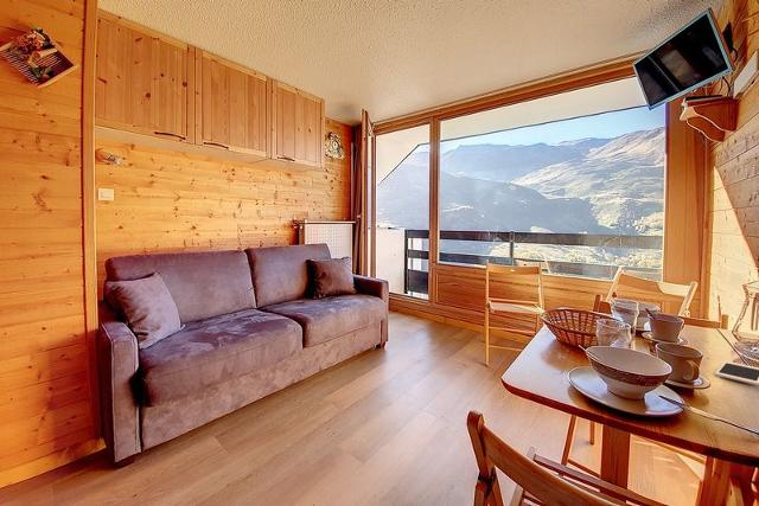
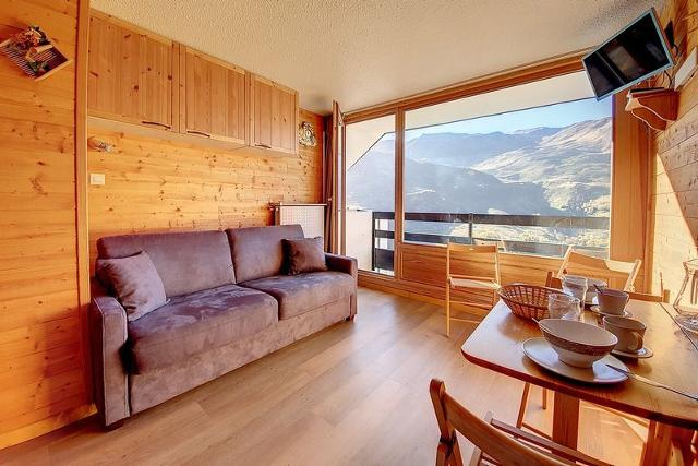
- cell phone [714,360,759,386]
